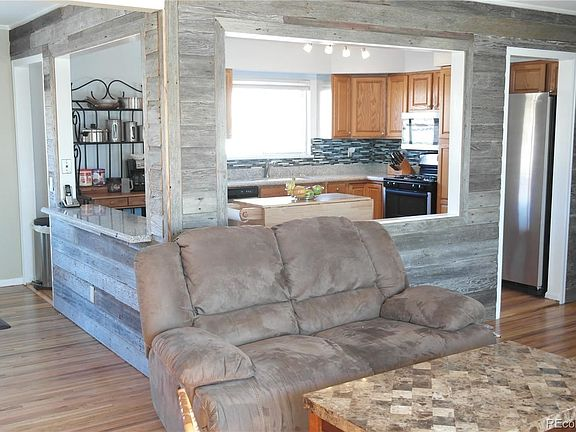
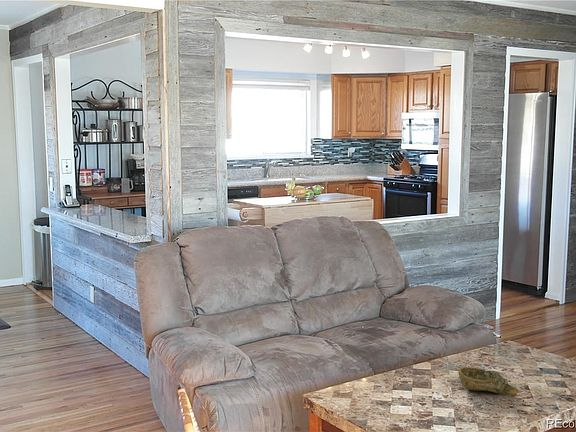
+ decorative bowl [457,366,519,397]
